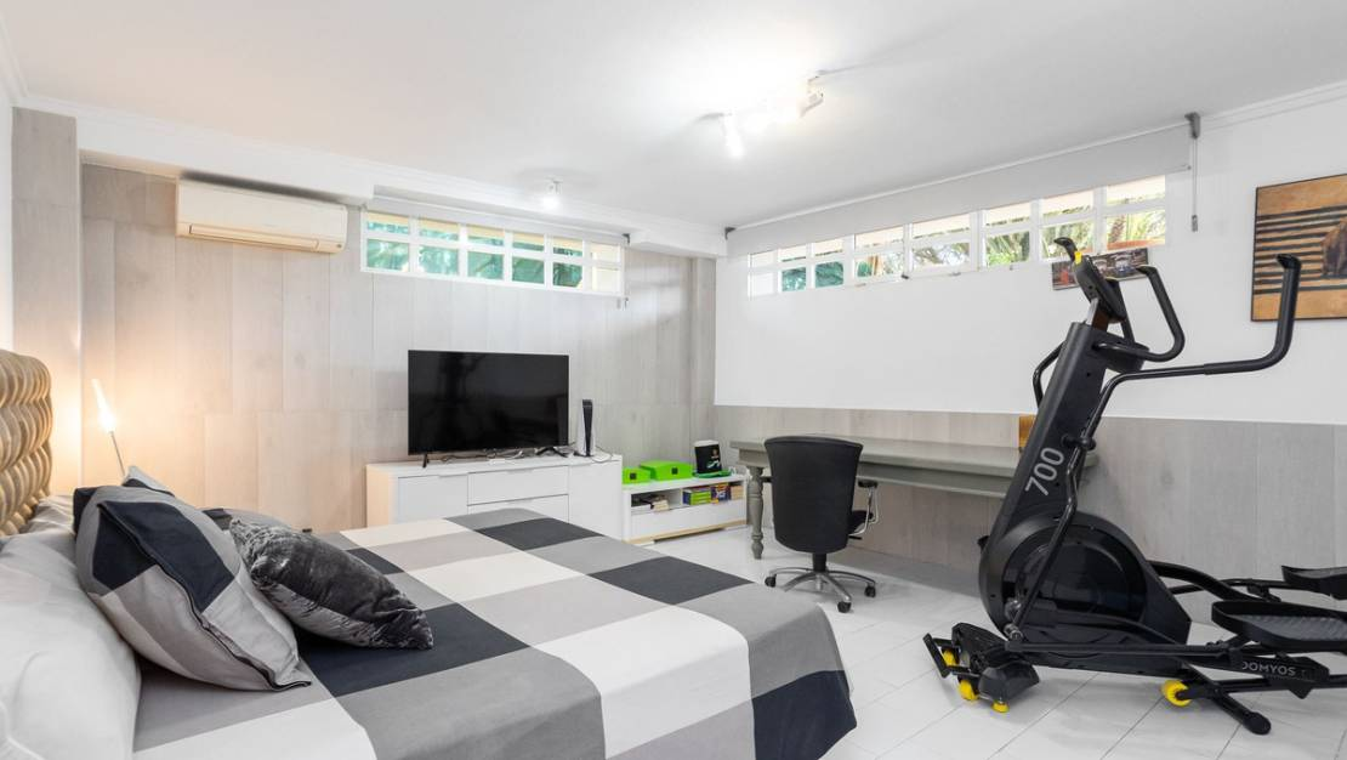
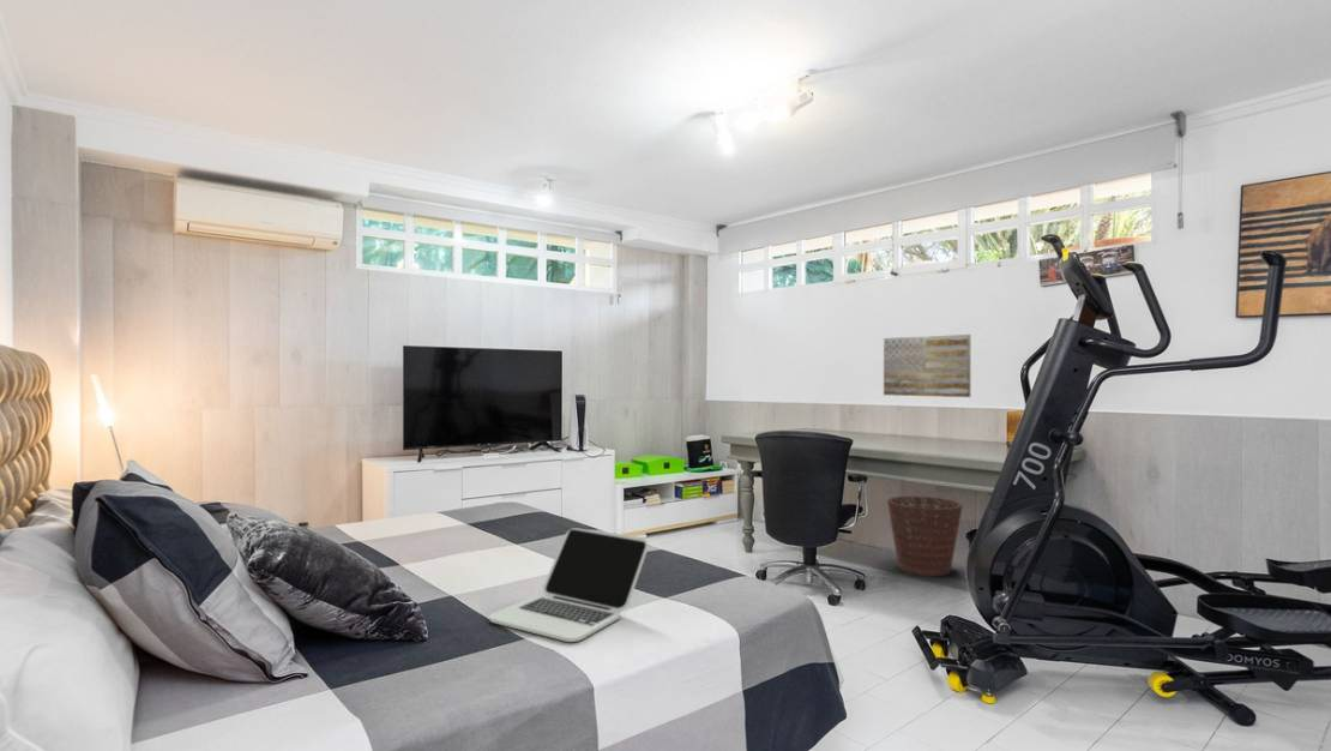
+ wall art [883,334,971,398]
+ laptop [488,527,650,643]
+ basket [886,494,964,577]
